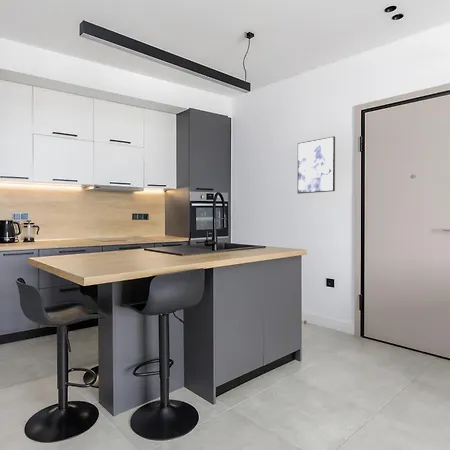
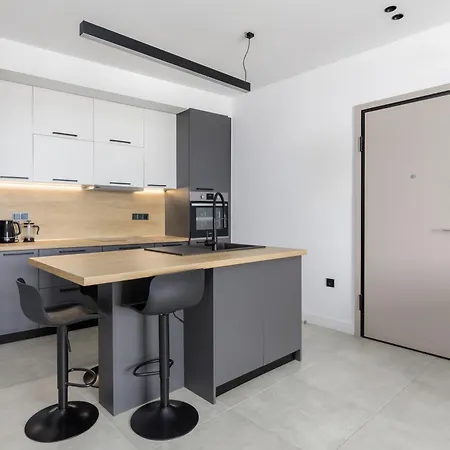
- wall art [297,135,336,195]
